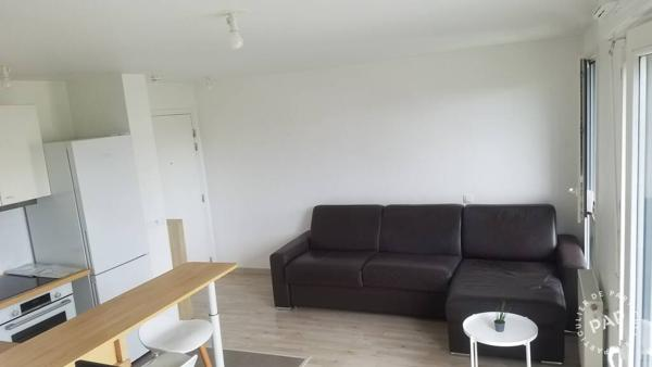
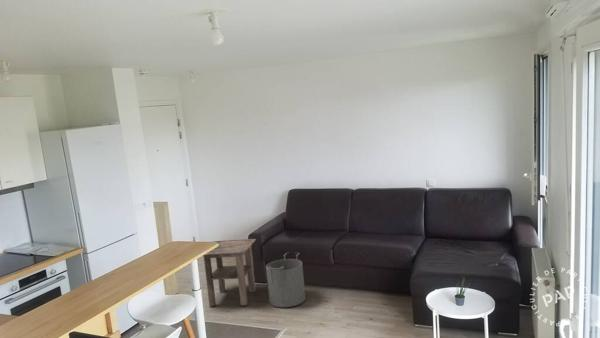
+ bucket [265,252,307,308]
+ side table [203,238,257,307]
